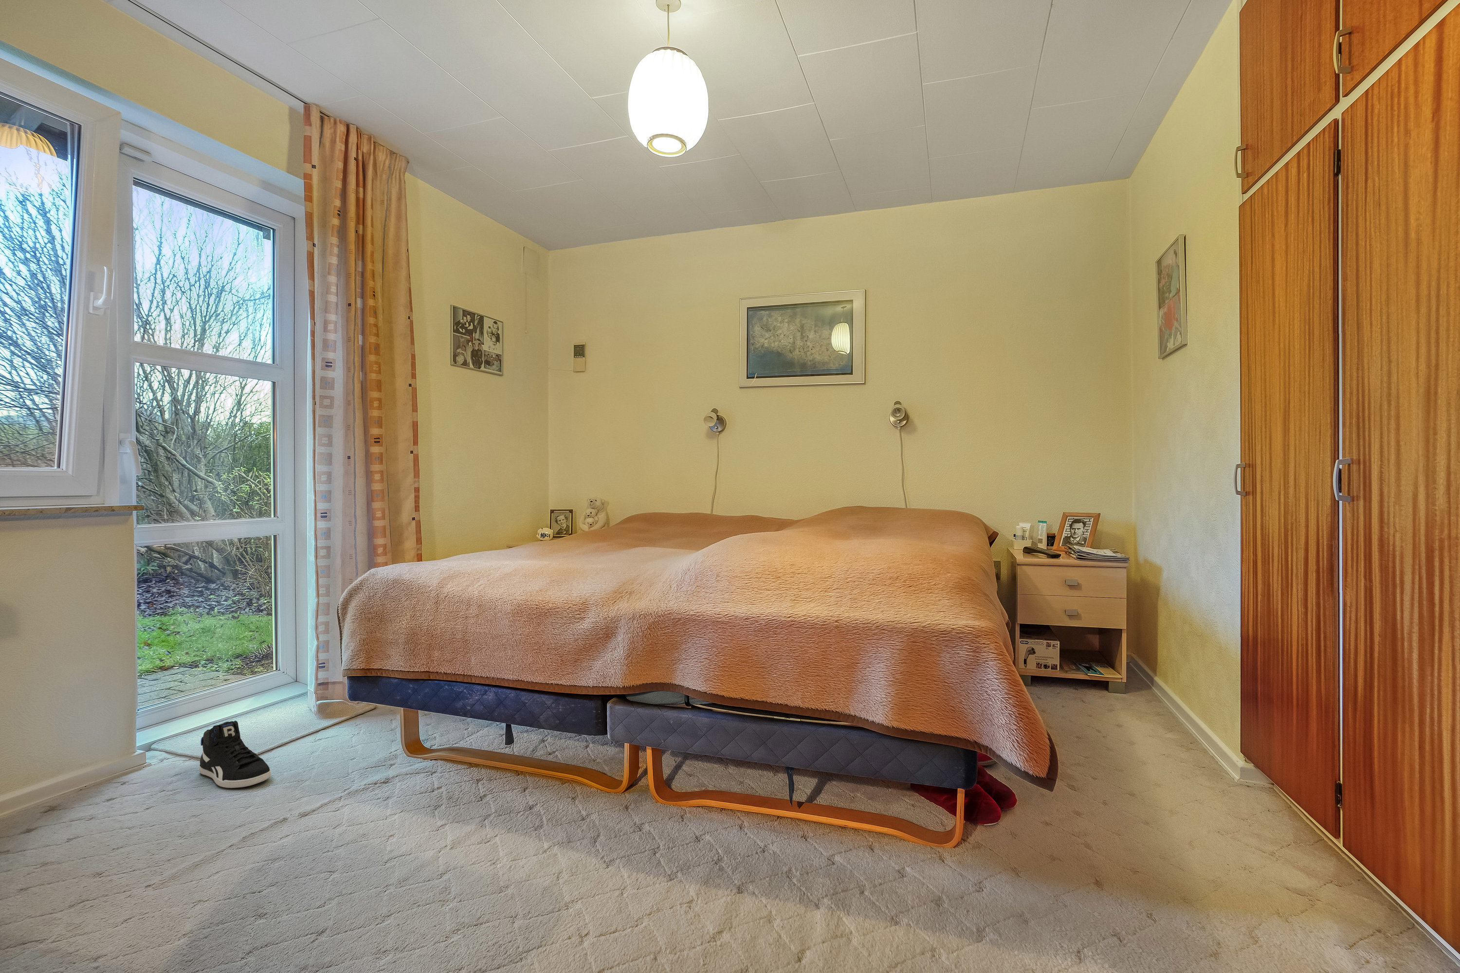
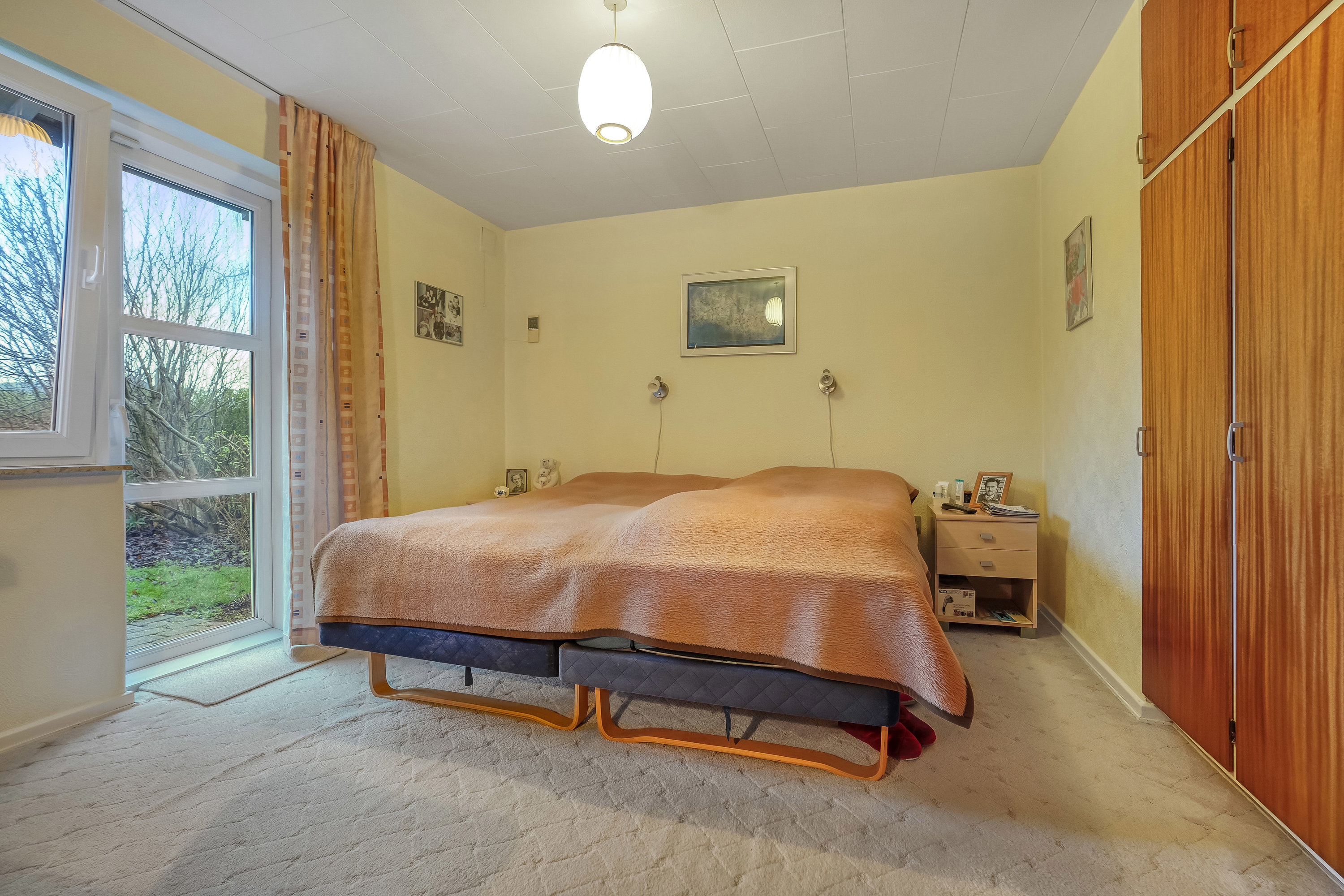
- sneaker [199,720,272,788]
